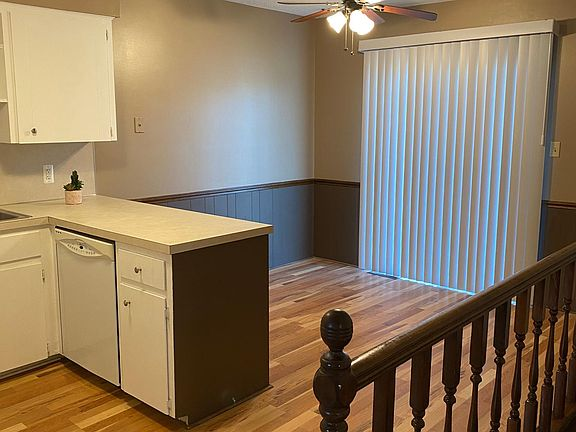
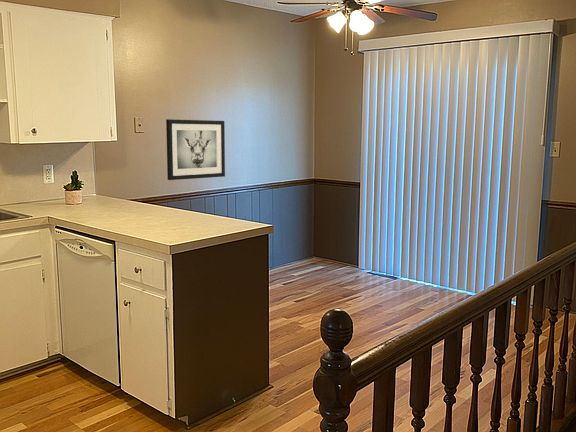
+ wall art [165,118,226,181]
